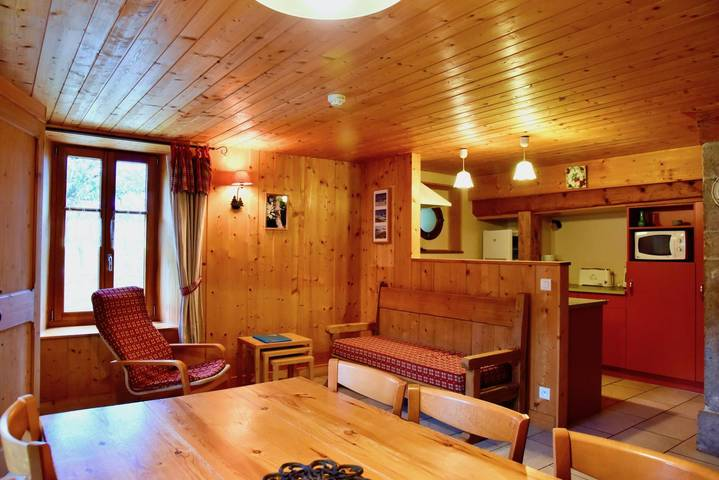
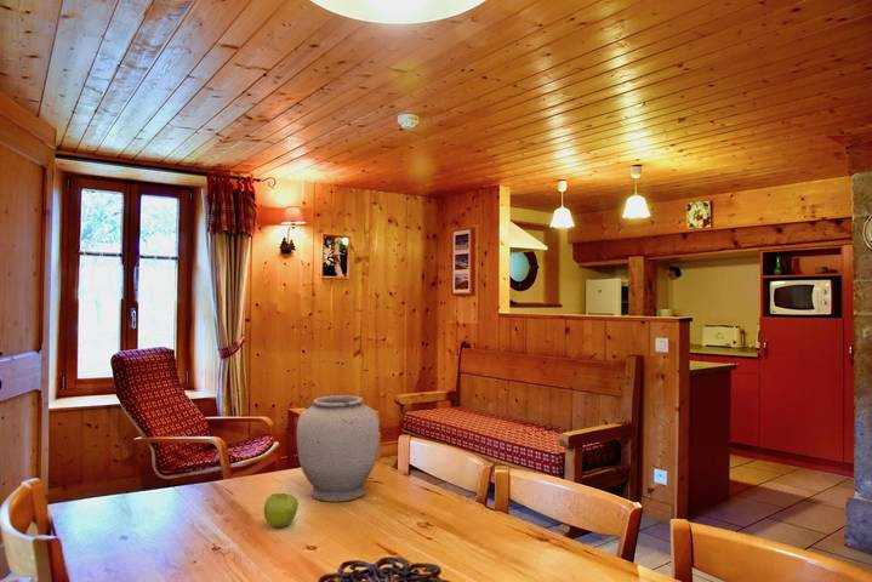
+ vase [296,394,381,503]
+ fruit [262,492,300,529]
